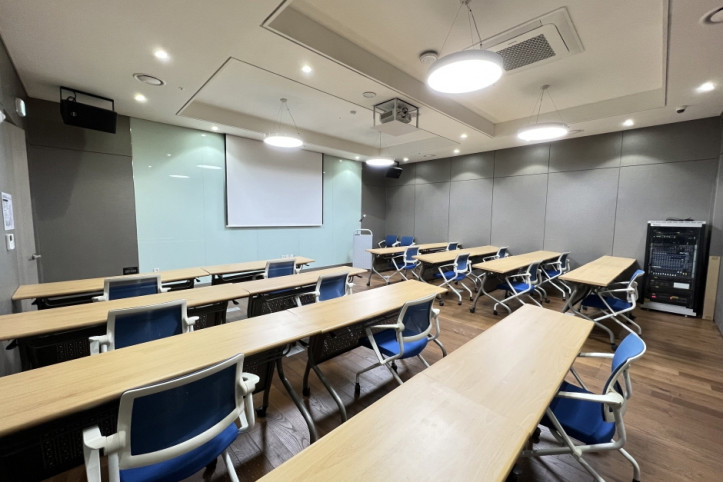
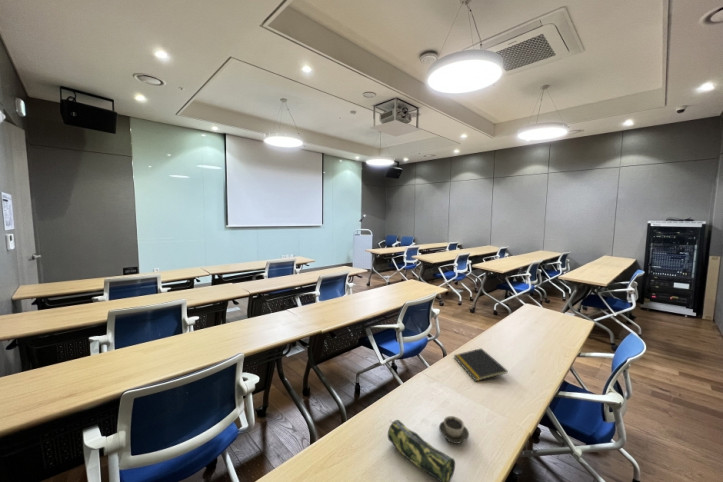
+ pencil case [387,419,456,482]
+ notepad [453,347,509,382]
+ cup [438,415,470,445]
